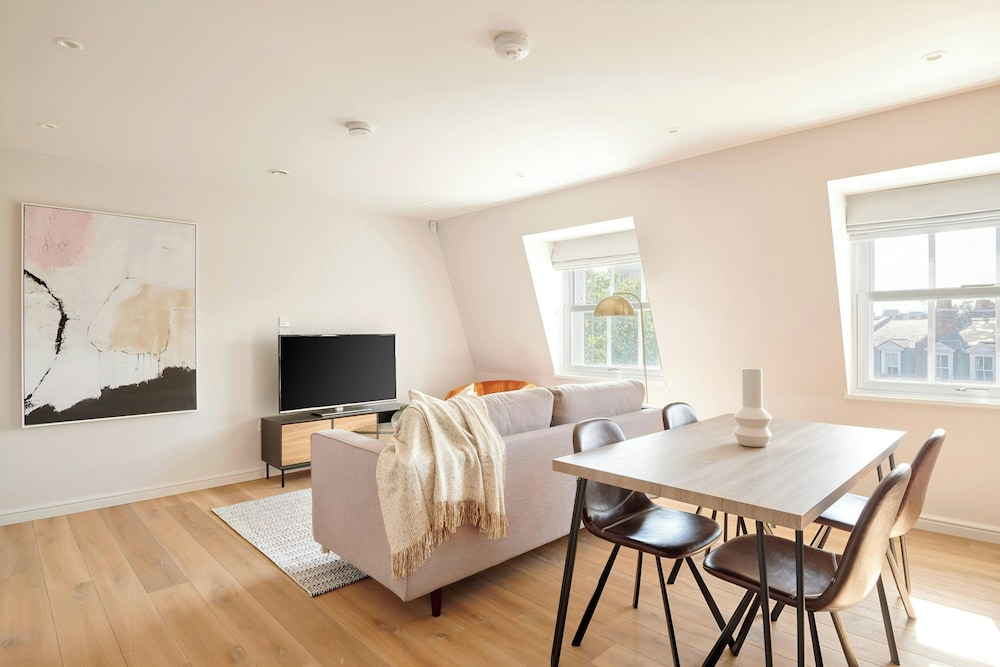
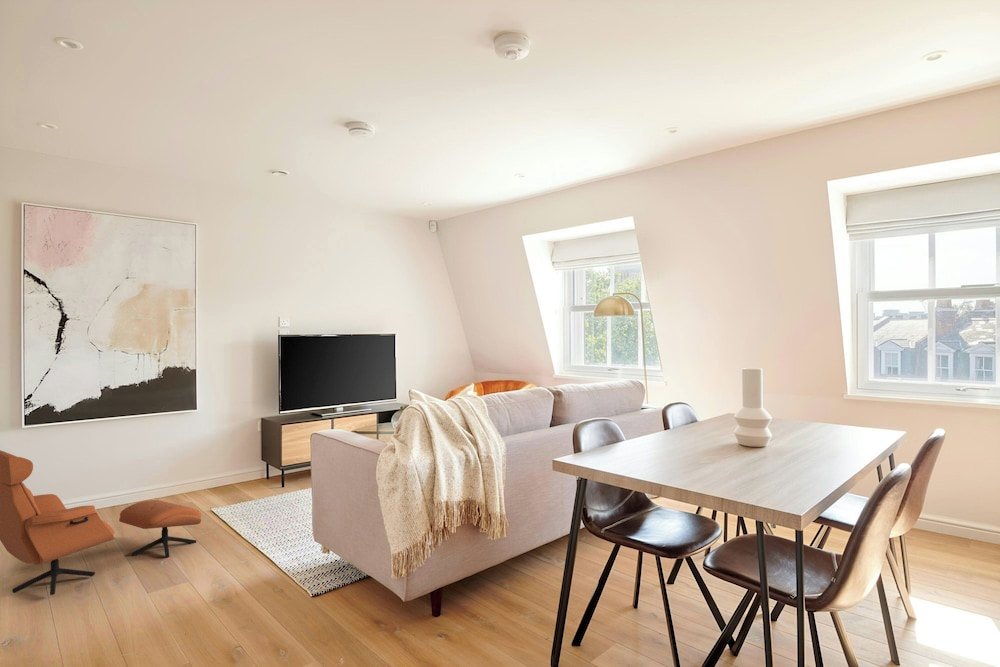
+ armchair [0,449,202,596]
